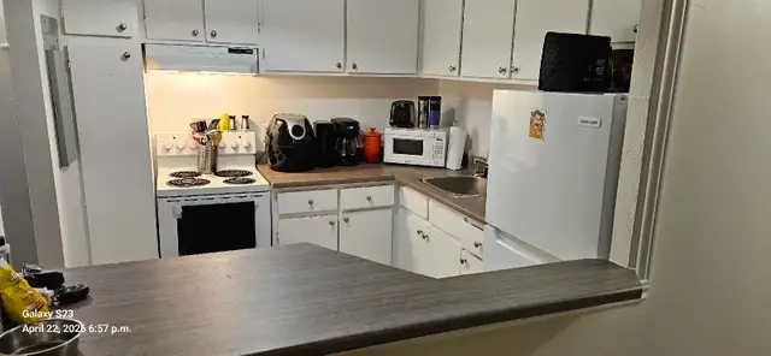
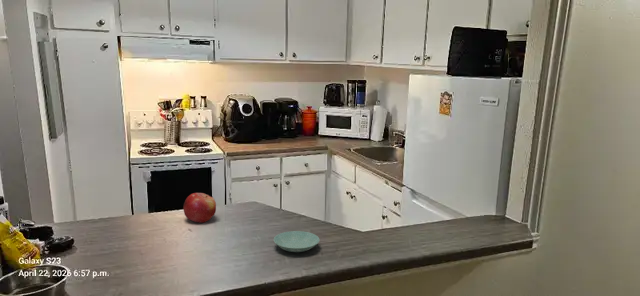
+ saucer [273,230,320,253]
+ fruit [182,192,217,224]
